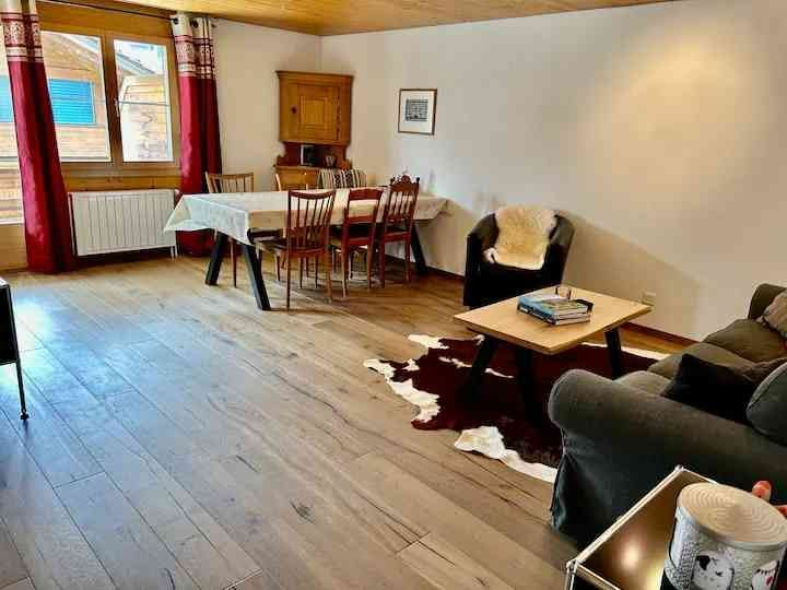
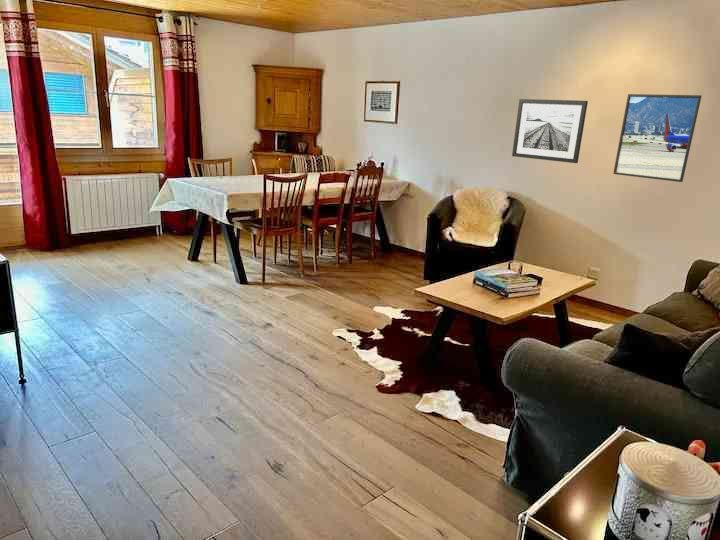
+ wall art [511,98,589,164]
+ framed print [612,93,703,183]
